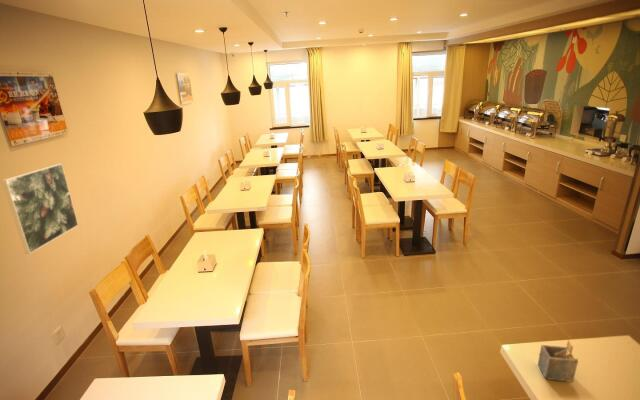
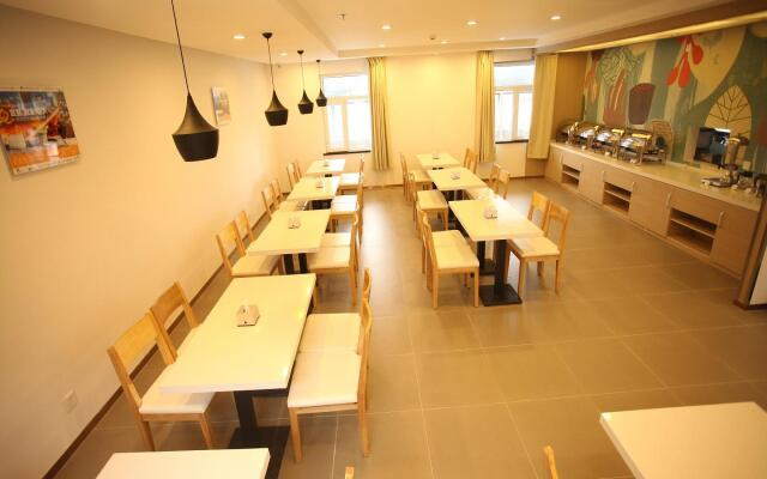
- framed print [0,163,79,255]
- napkin holder [537,340,579,383]
